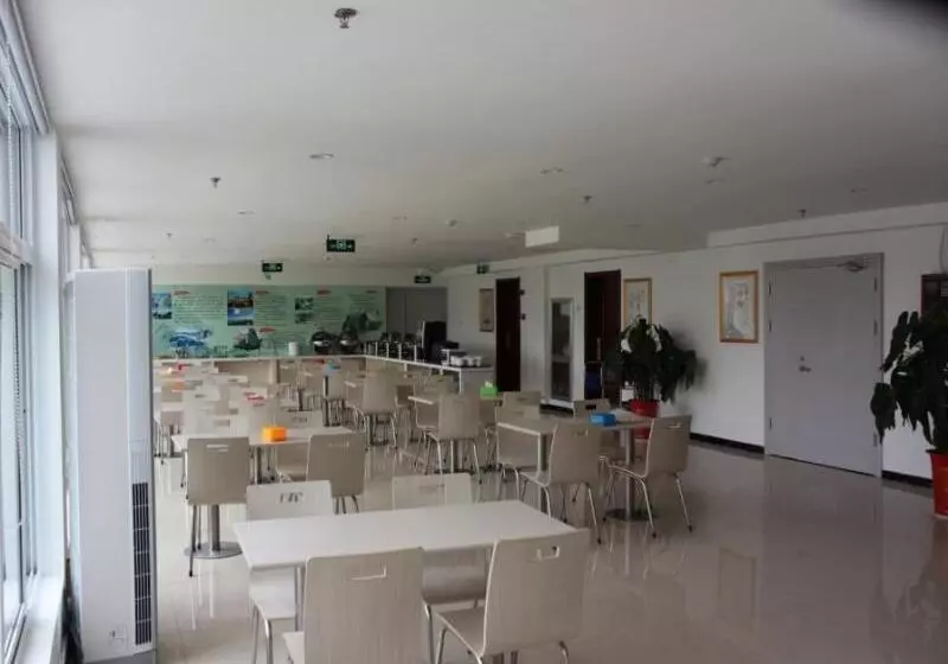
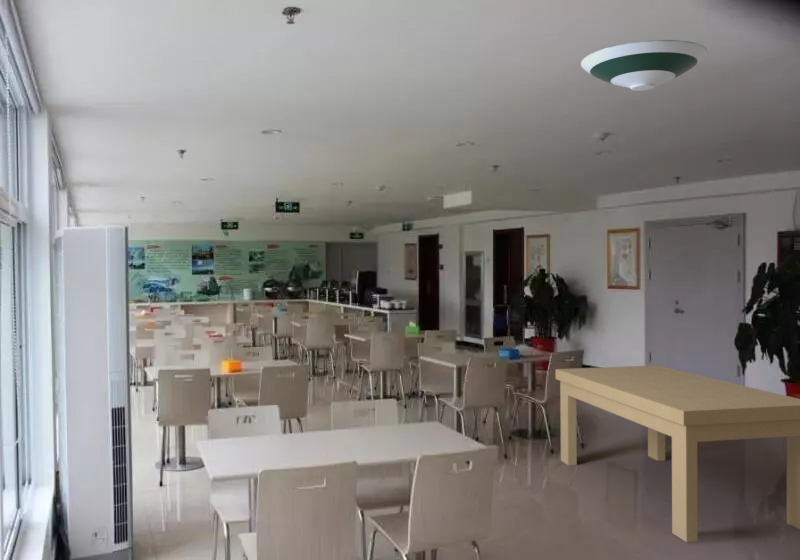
+ dining table [555,364,800,543]
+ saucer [580,39,708,92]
